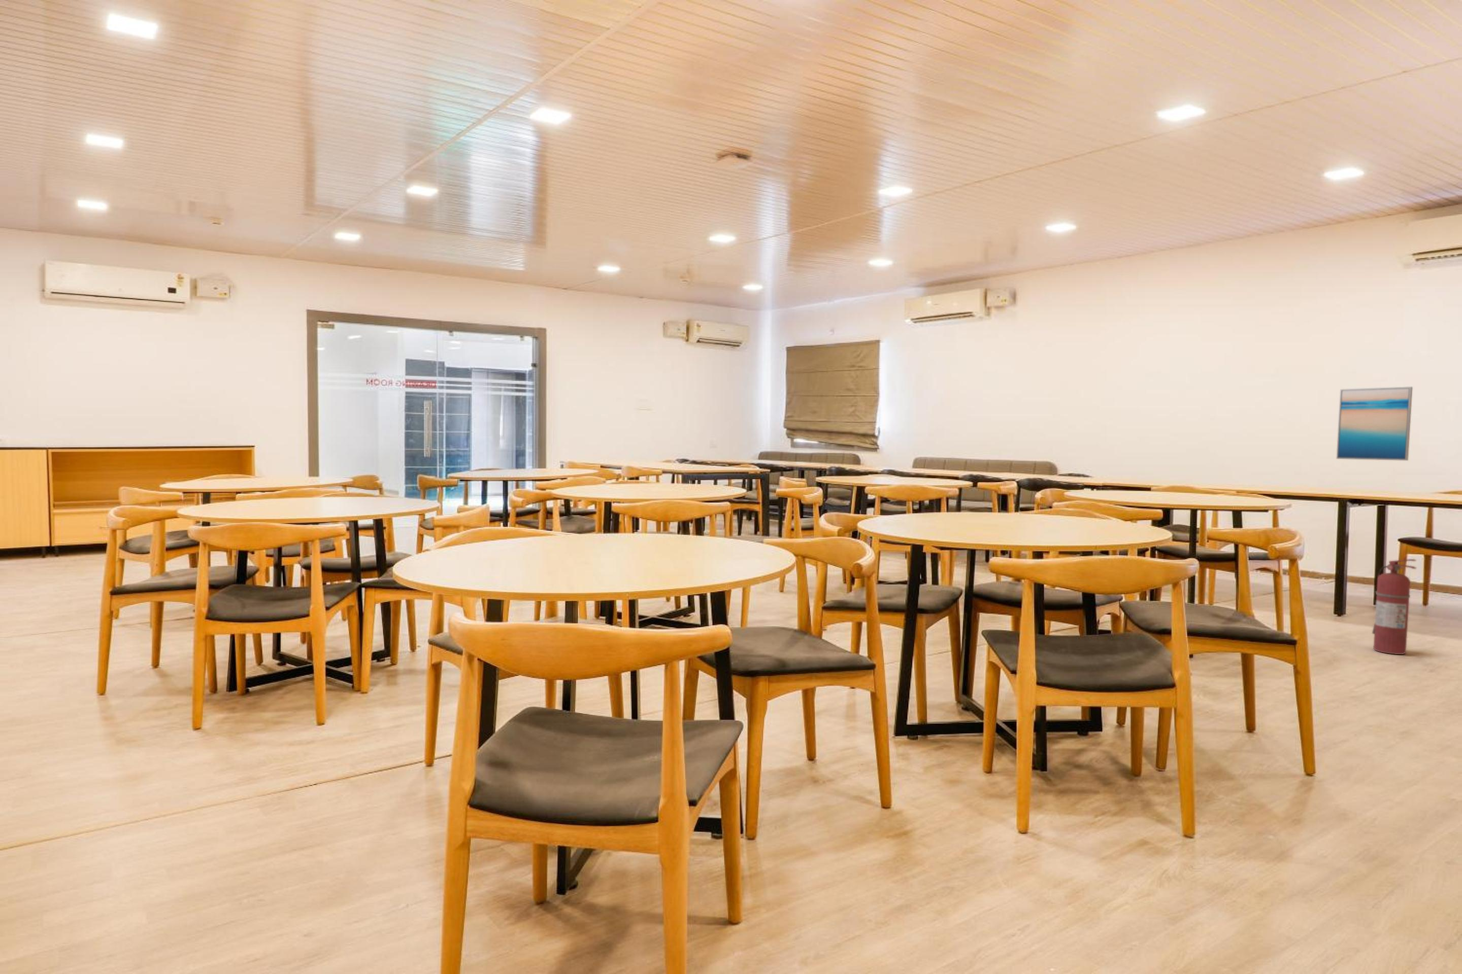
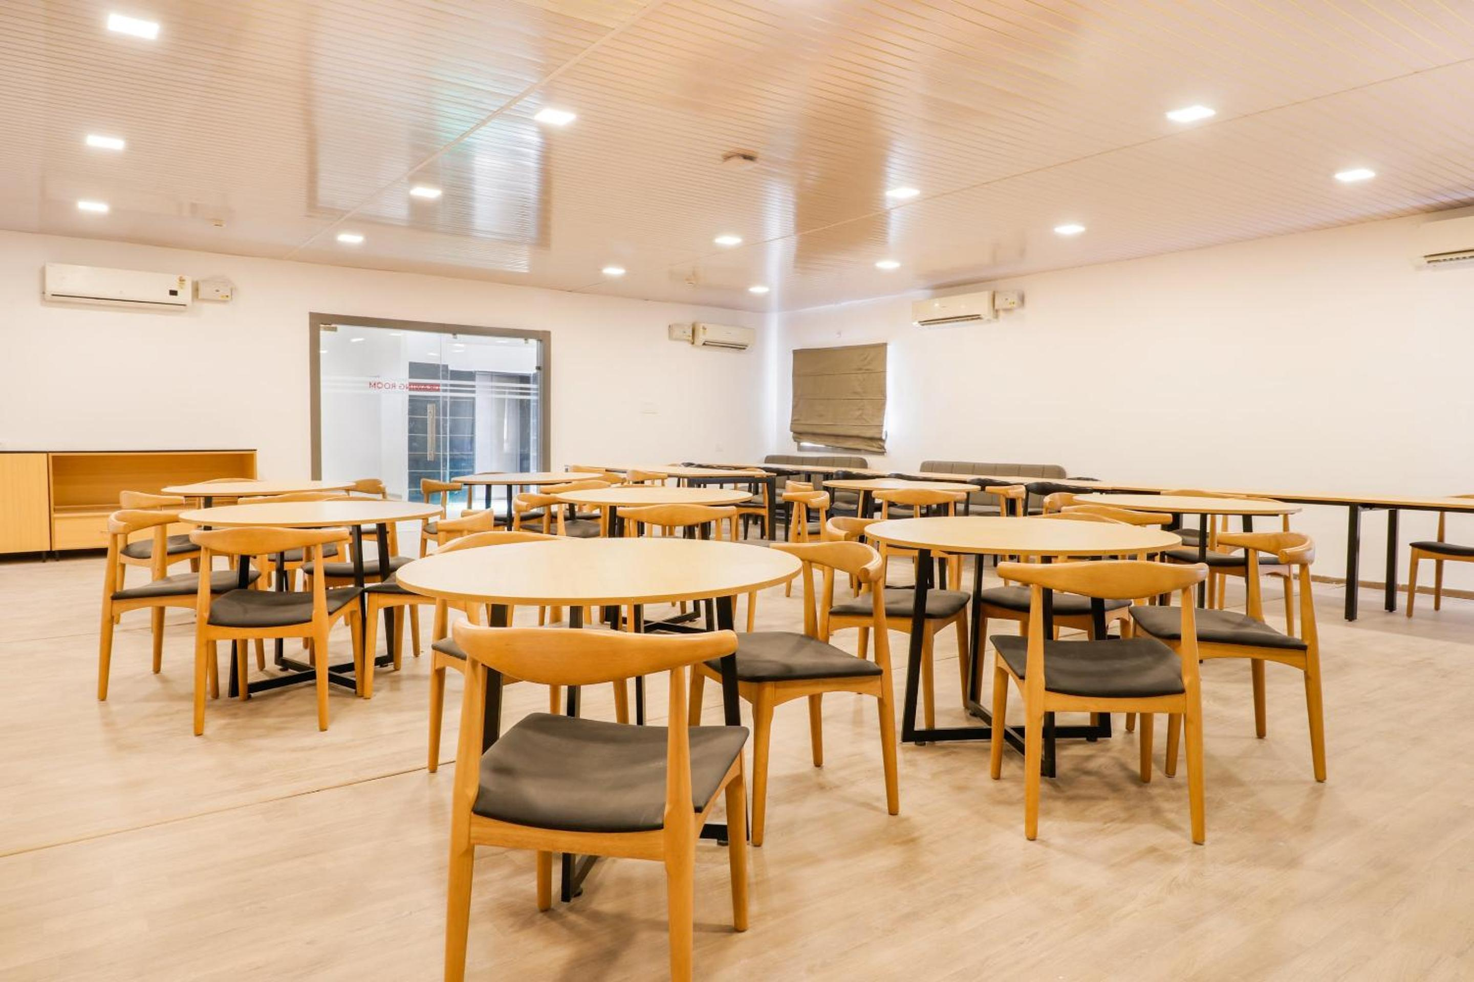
- fire extinguisher [1372,559,1416,654]
- wall art [1336,386,1413,461]
